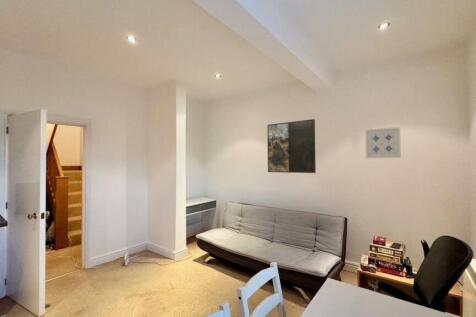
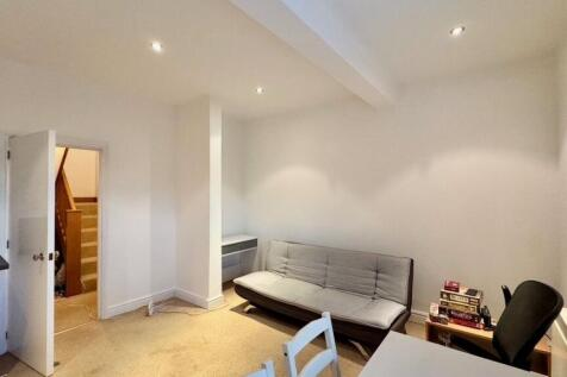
- wall art [364,126,402,159]
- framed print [266,118,317,174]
